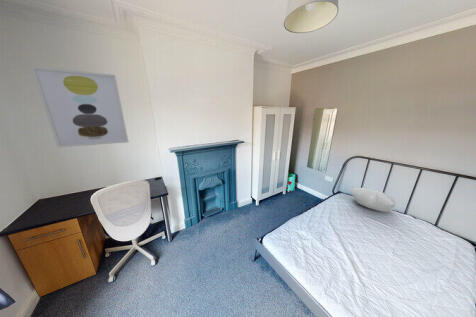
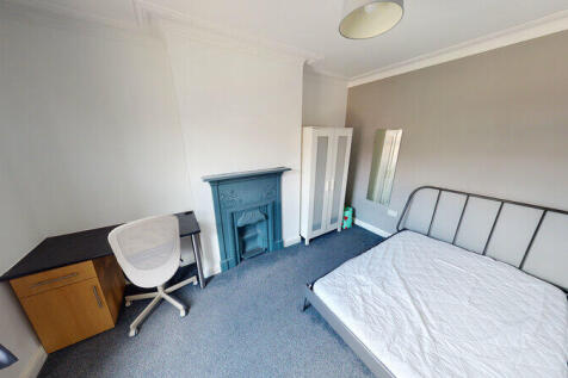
- pillow [349,187,396,213]
- wall art [29,65,129,148]
